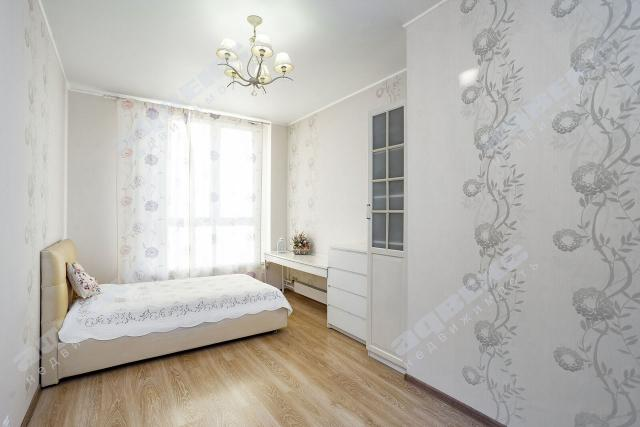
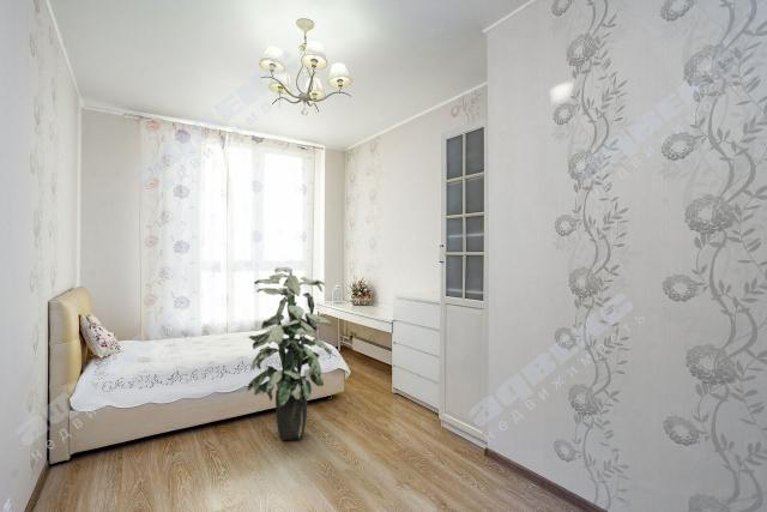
+ indoor plant [246,266,333,441]
